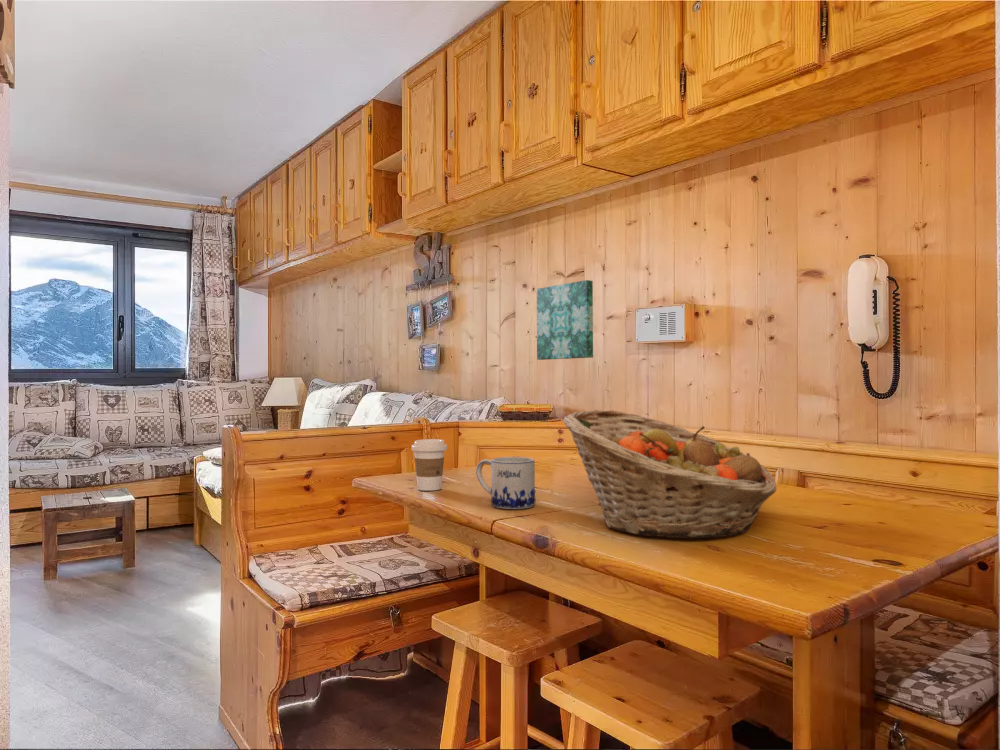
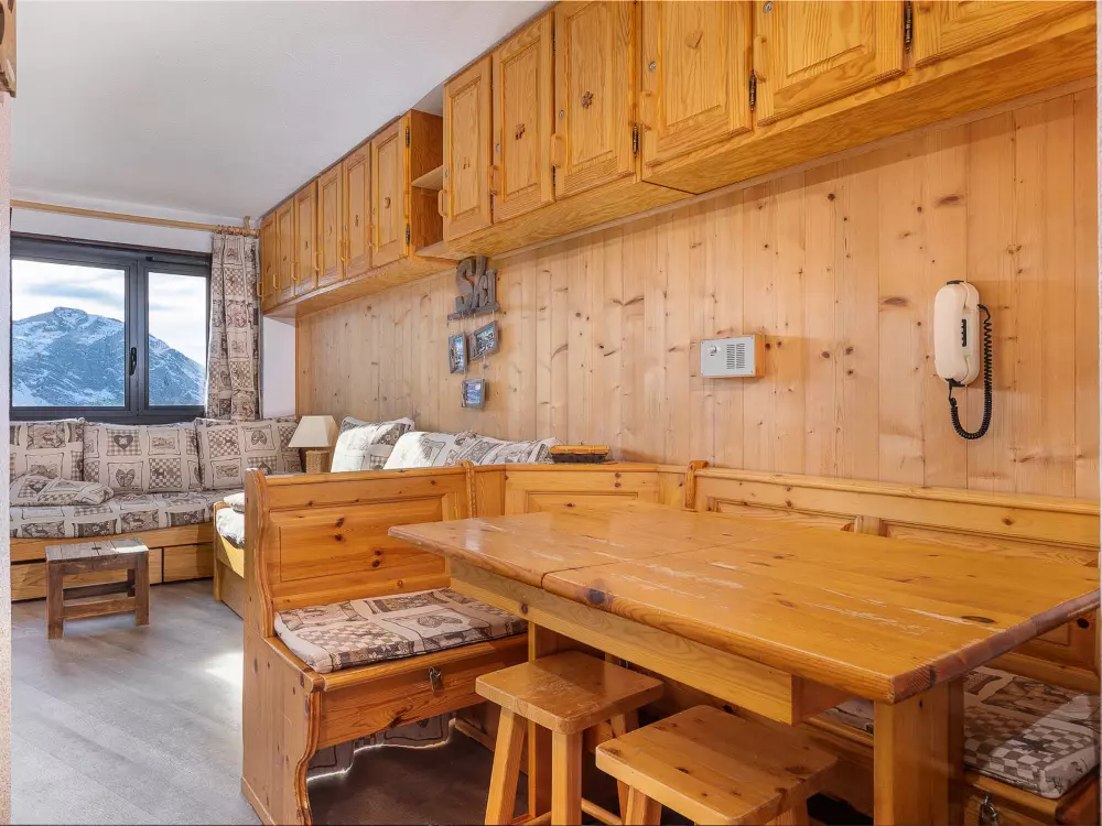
- coffee cup [410,438,448,492]
- fruit basket [562,409,778,539]
- mug [475,456,536,510]
- wall art [536,279,594,361]
